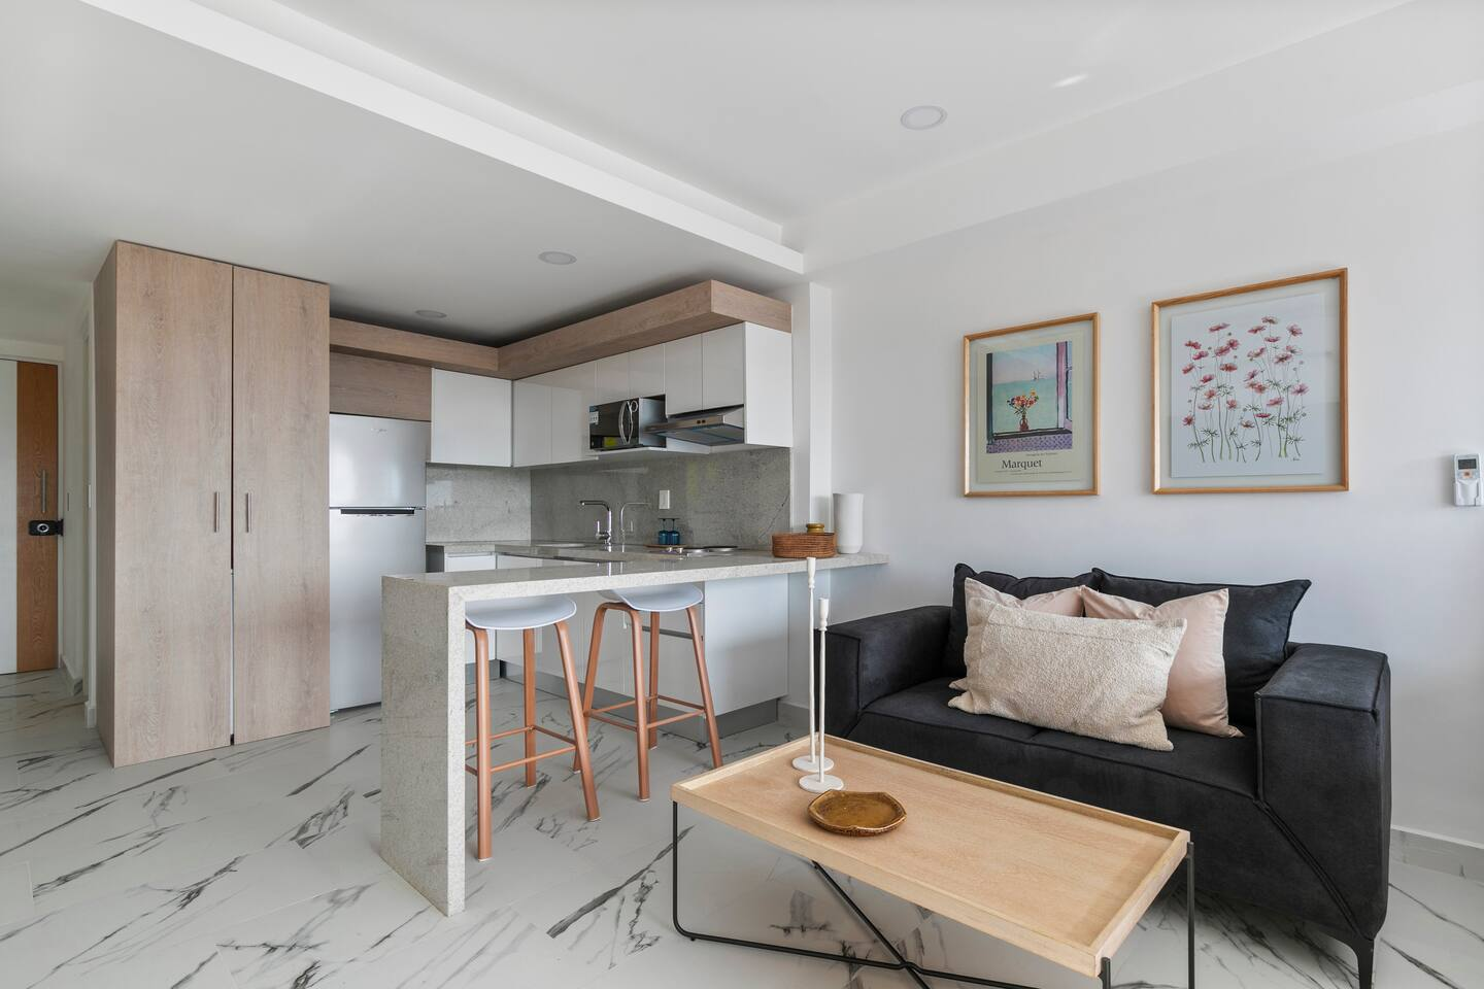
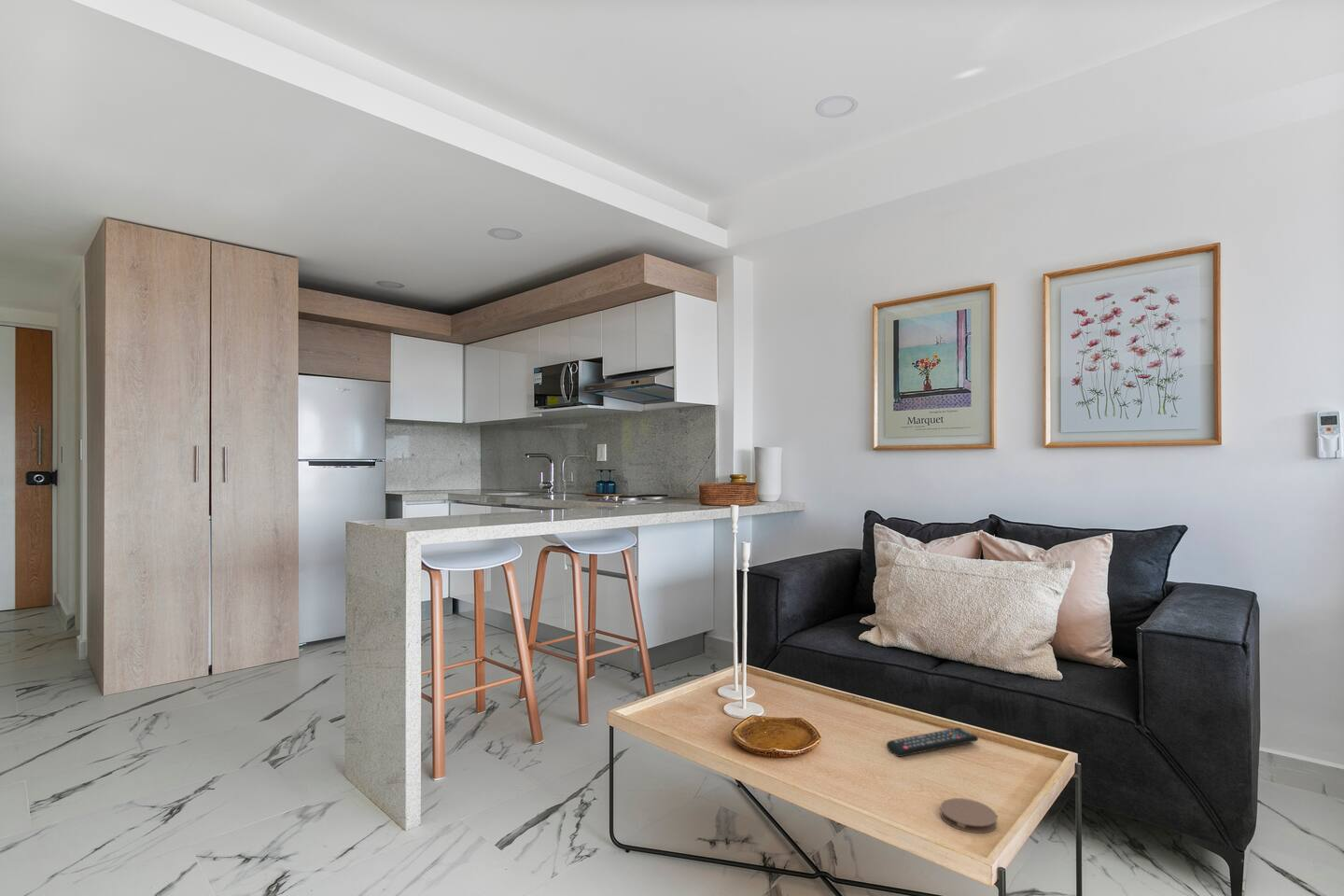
+ remote control [886,727,979,758]
+ coaster [940,797,998,834]
